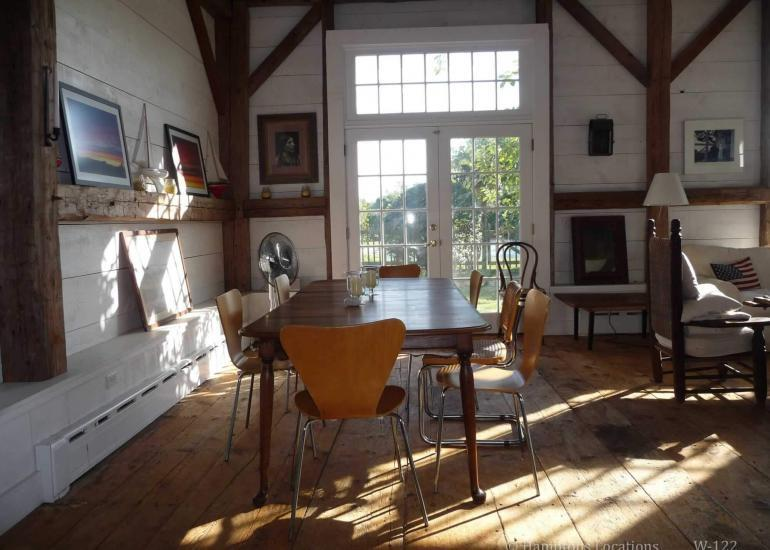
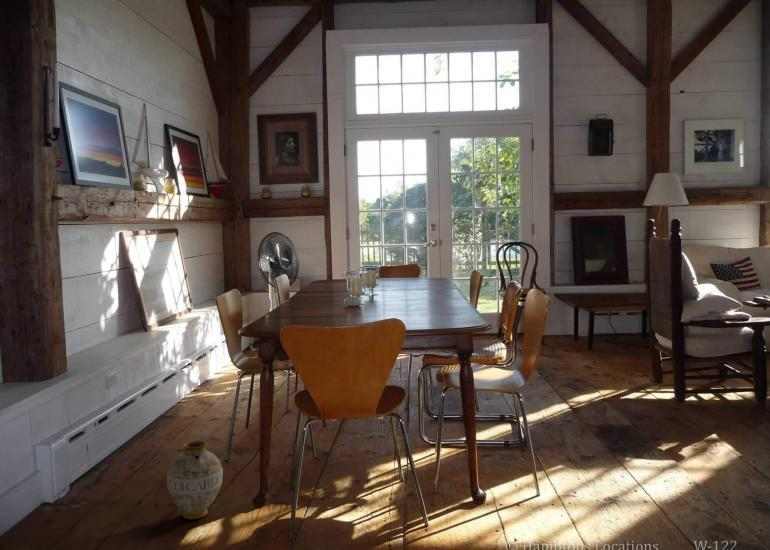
+ ceramic jug [166,440,224,520]
